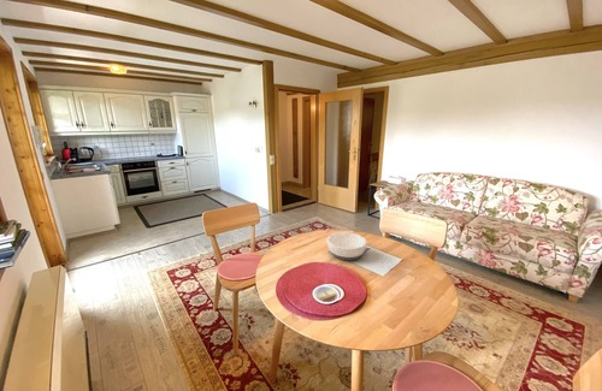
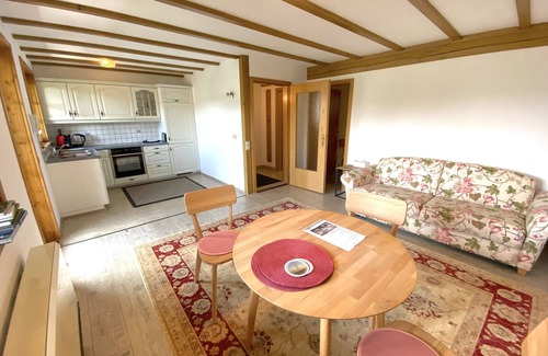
- bowl [326,231,368,261]
